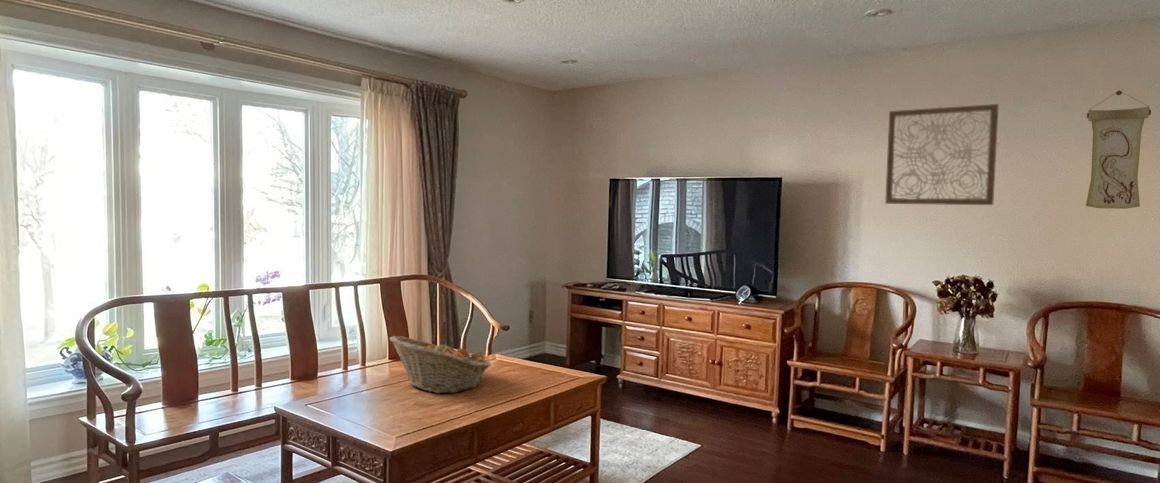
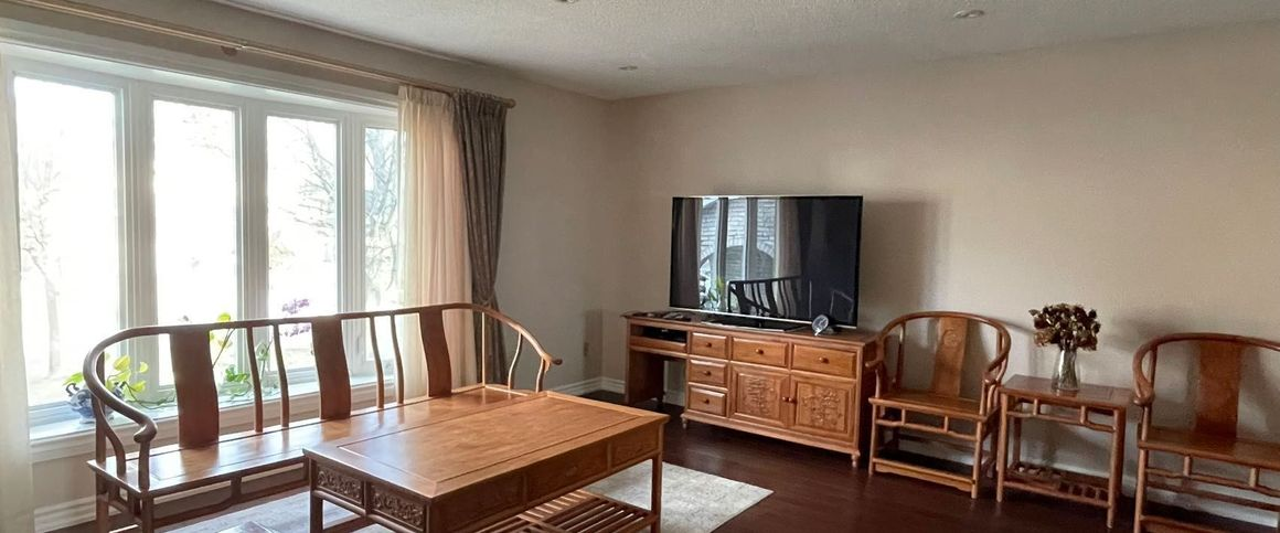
- fruit basket [389,335,492,394]
- wall scroll [1085,90,1152,210]
- wall art [884,103,1000,206]
